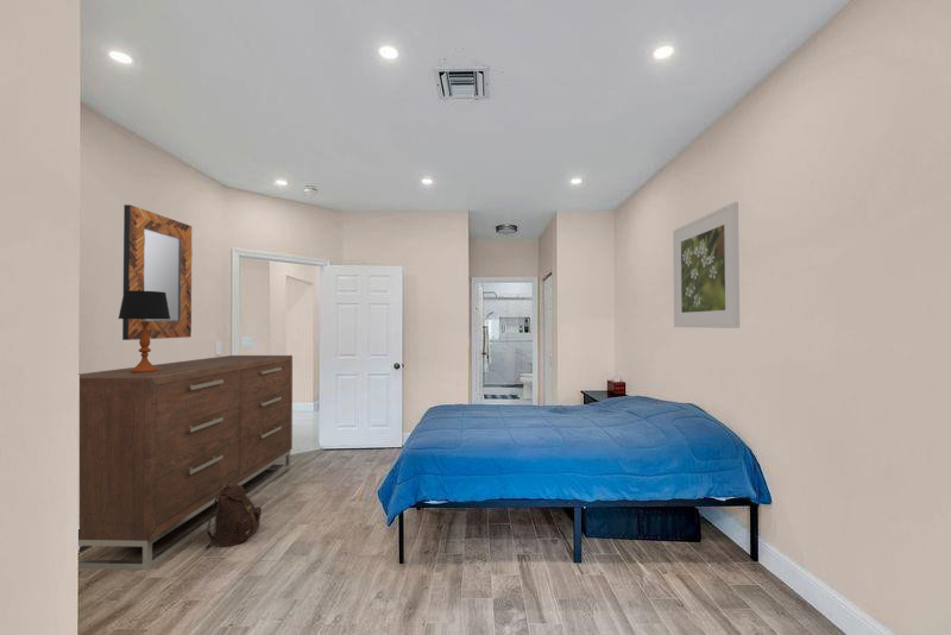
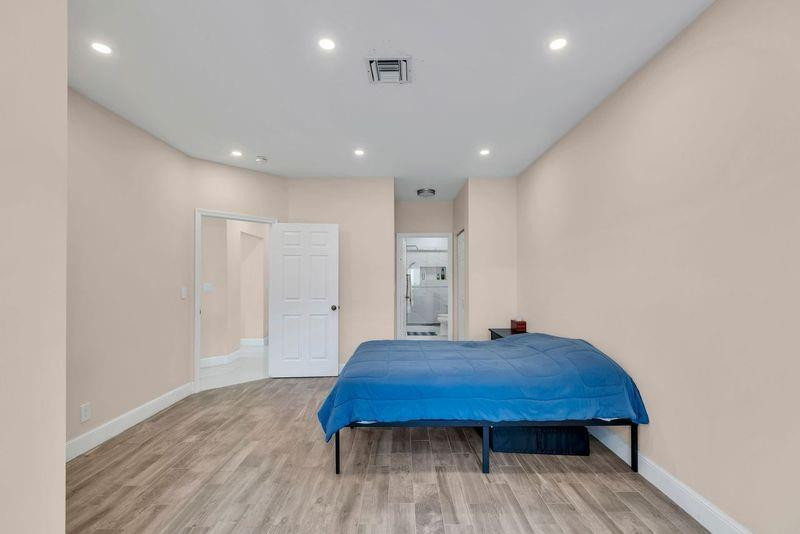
- backpack [204,483,263,551]
- dresser [77,354,294,571]
- table lamp [118,290,170,373]
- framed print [672,201,741,329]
- home mirror [121,203,193,341]
